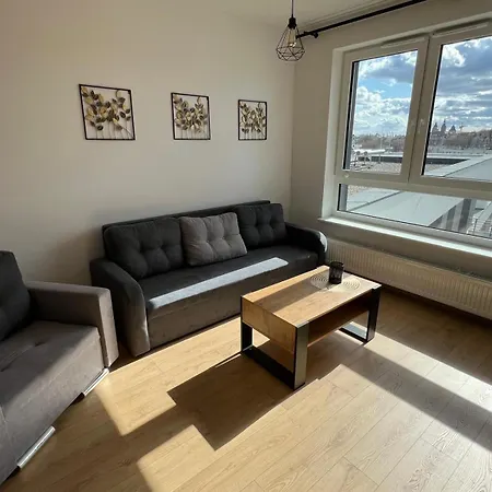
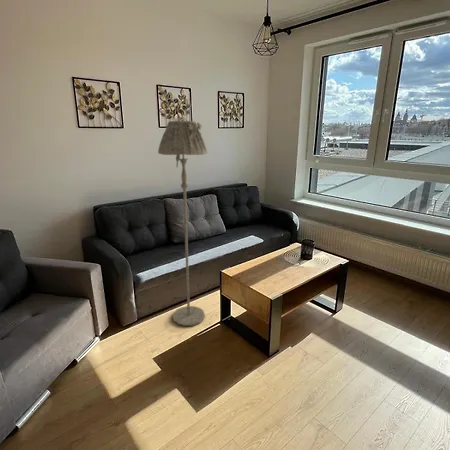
+ floor lamp [157,120,208,327]
